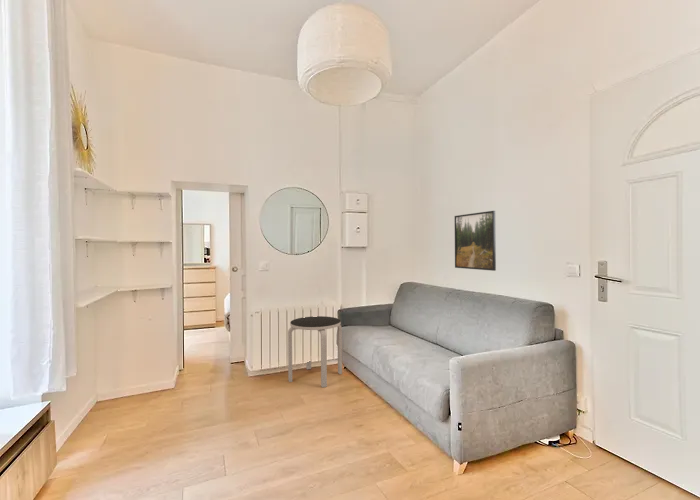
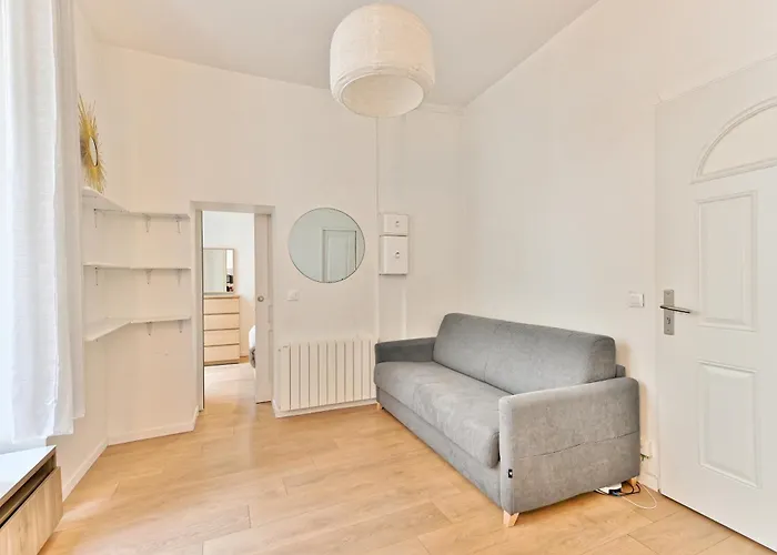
- side table [287,315,343,388]
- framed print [454,210,497,272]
